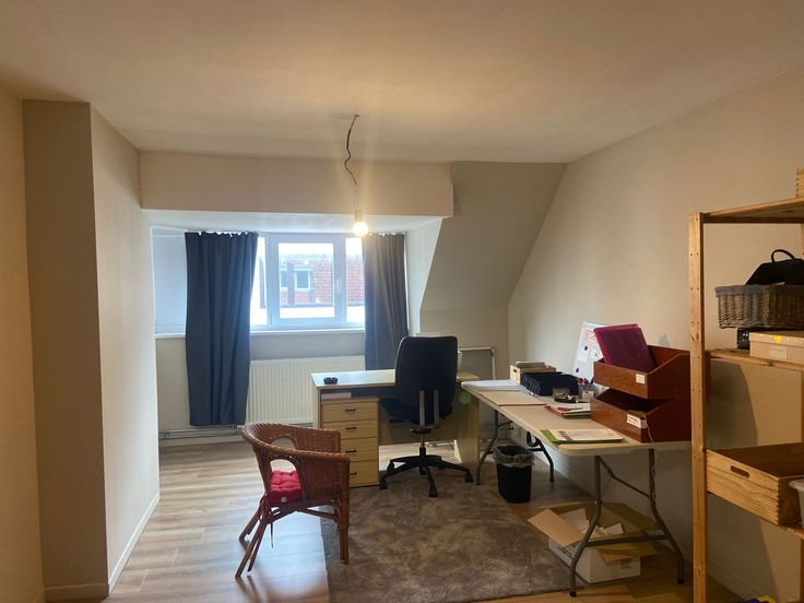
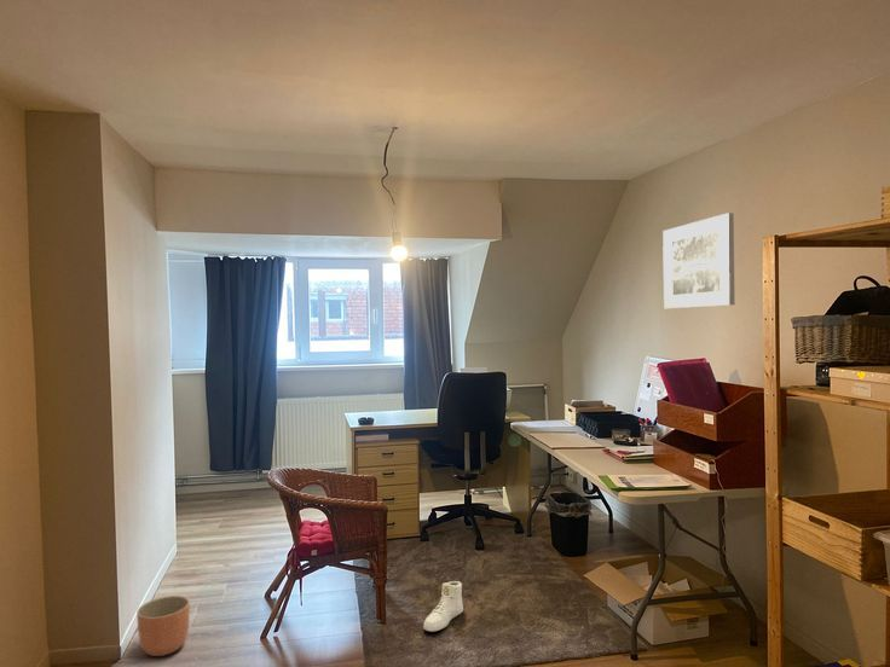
+ planter [135,594,191,657]
+ sneaker [422,580,464,632]
+ wall art [661,211,736,309]
